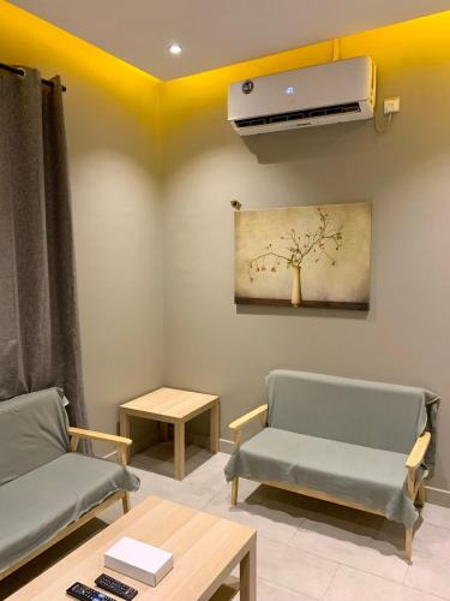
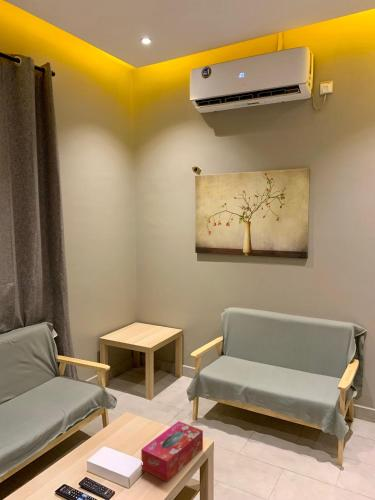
+ tissue box [140,420,204,483]
